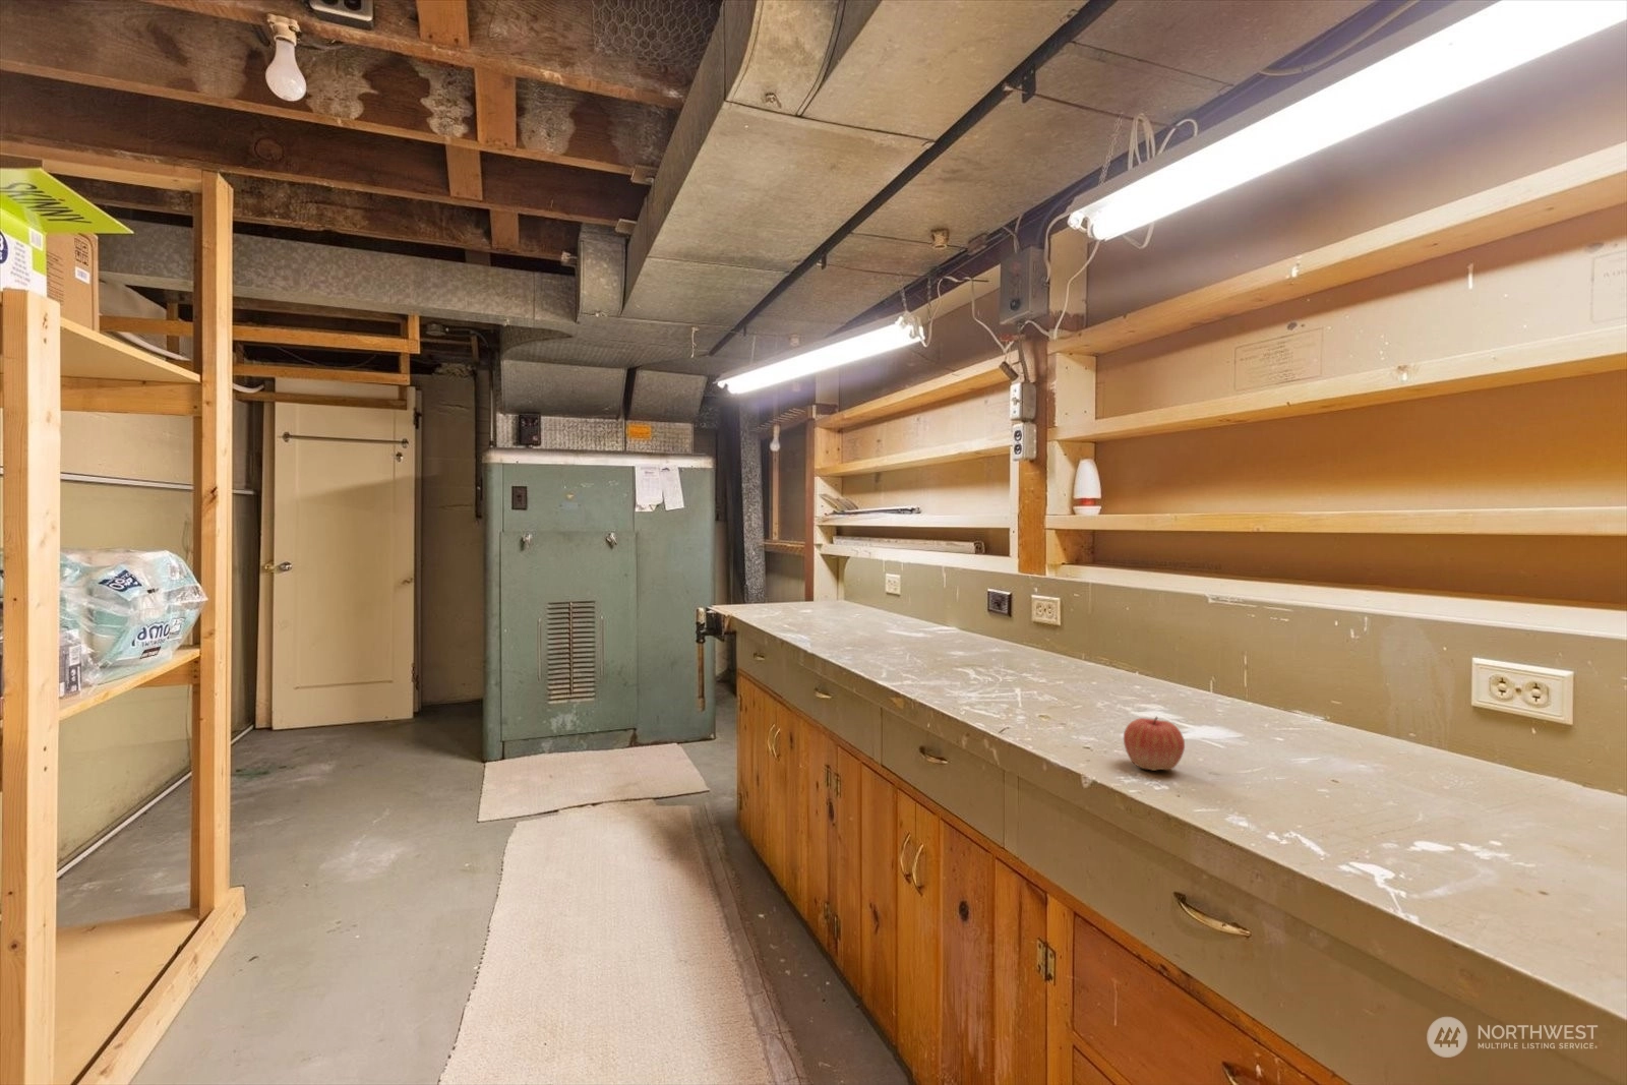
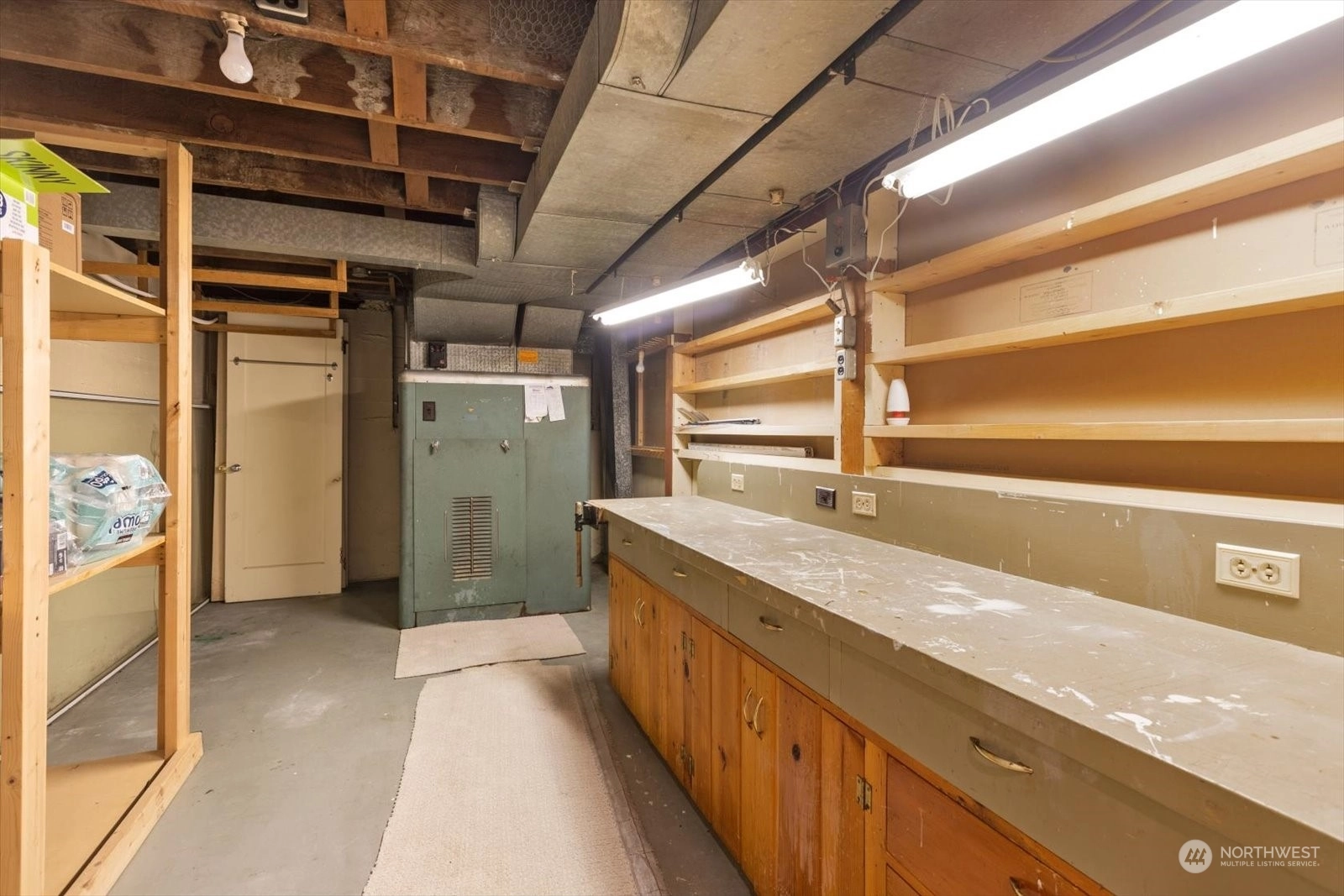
- apple [1122,716,1185,771]
